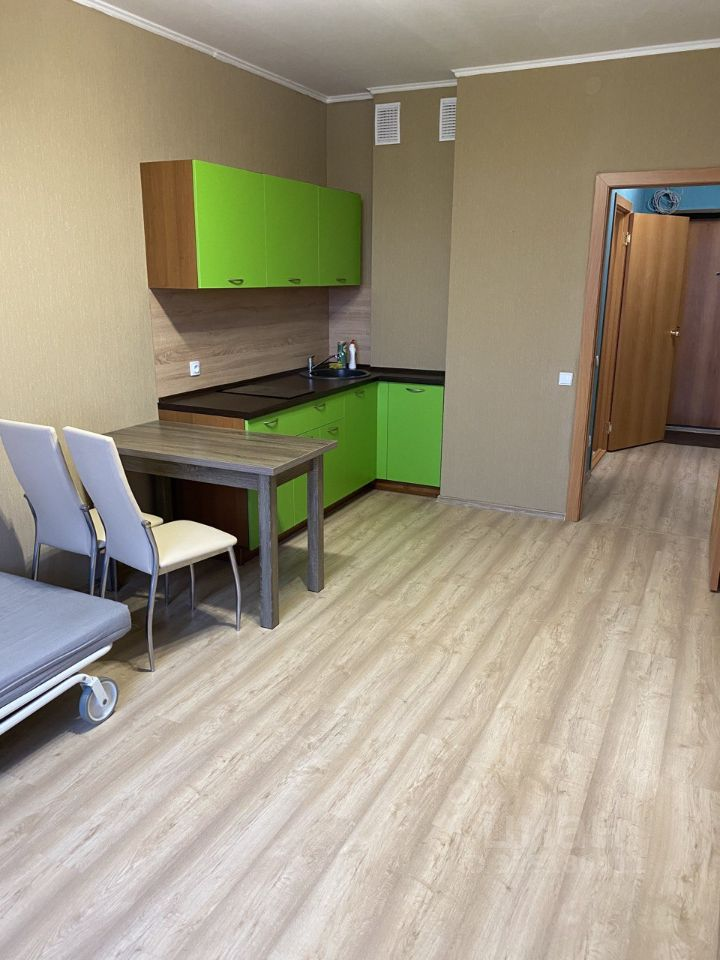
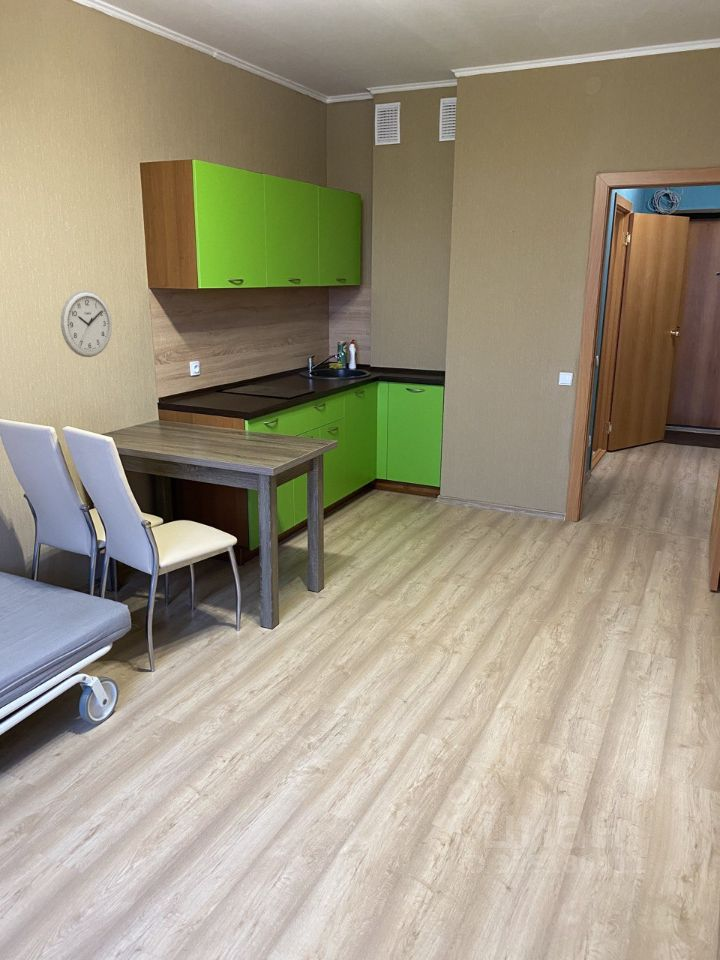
+ wall clock [60,290,113,358]
